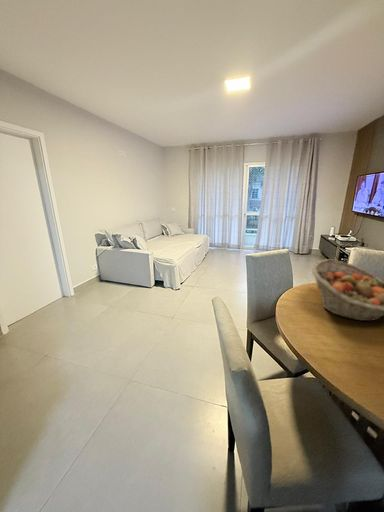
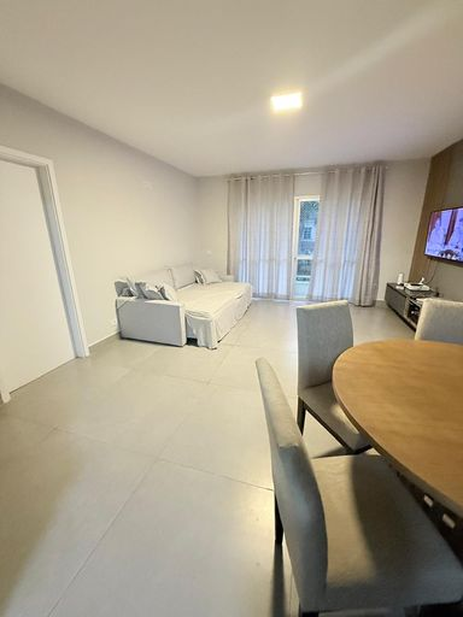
- fruit basket [311,258,384,322]
